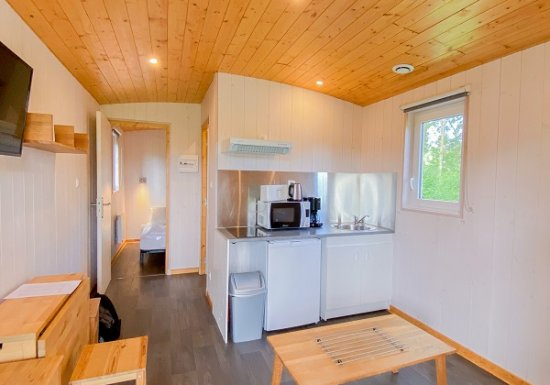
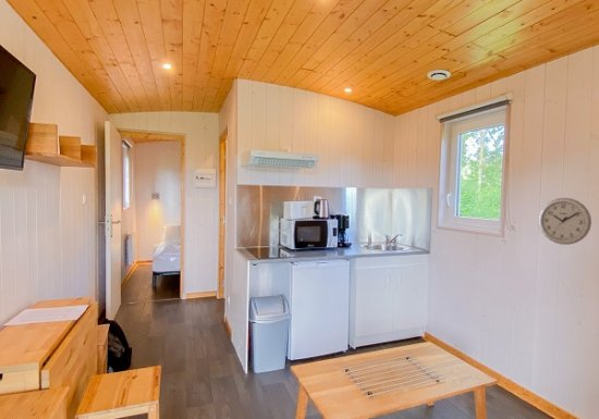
+ wall clock [538,197,592,246]
